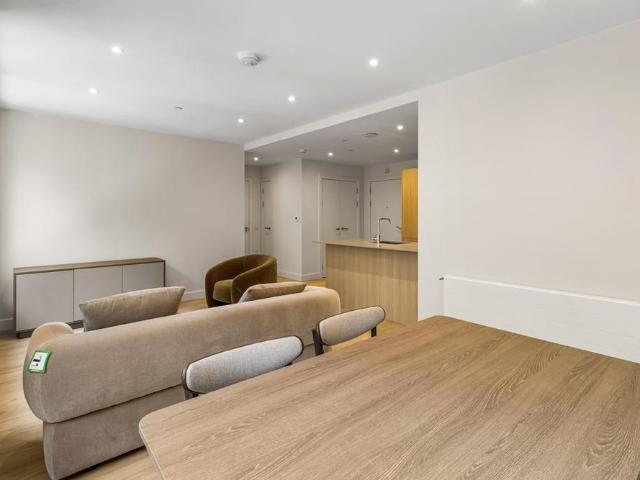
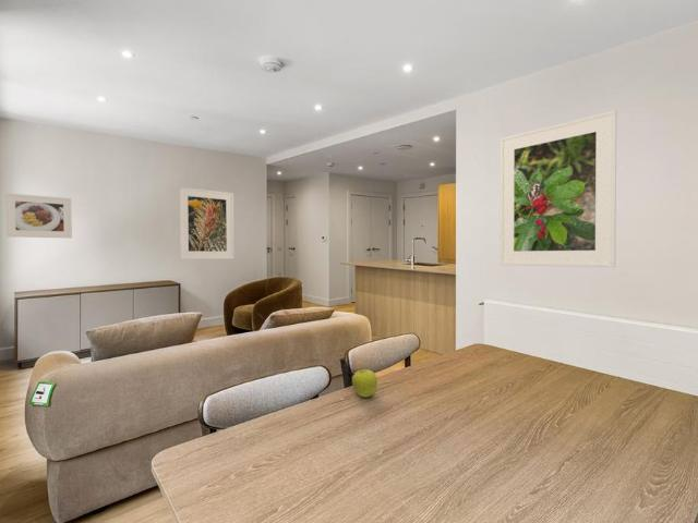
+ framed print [178,186,234,260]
+ fruit [351,368,378,399]
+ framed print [4,193,73,240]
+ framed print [498,109,617,268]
